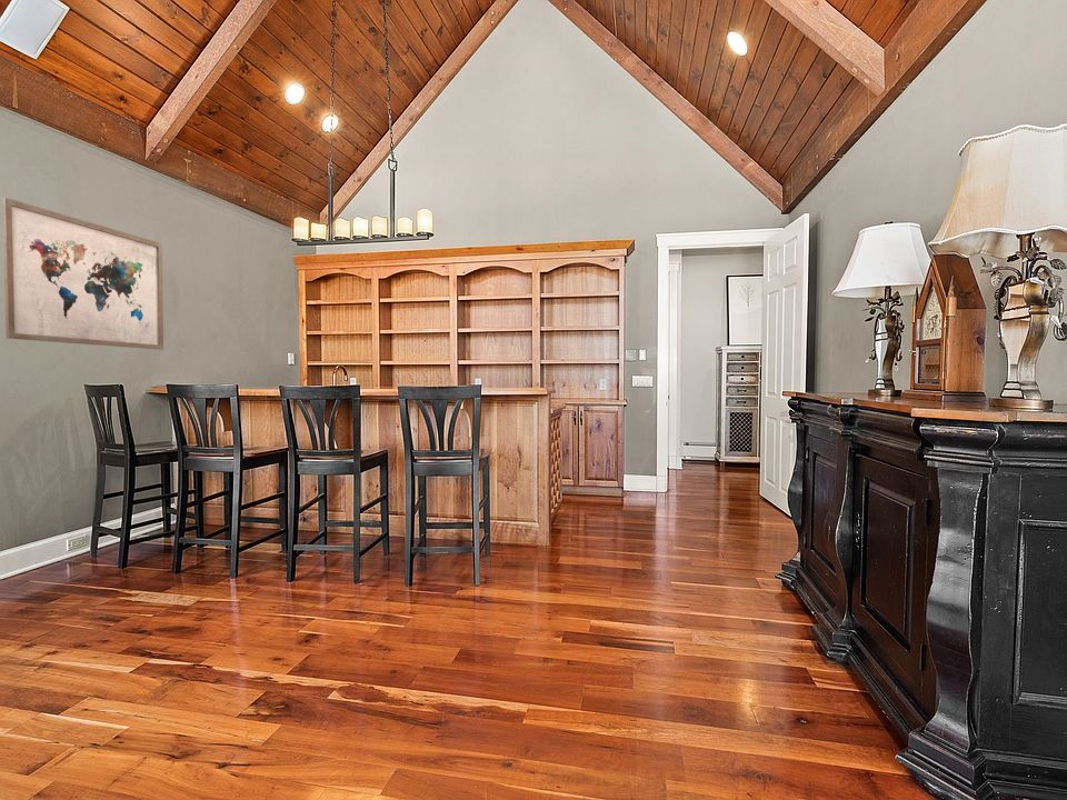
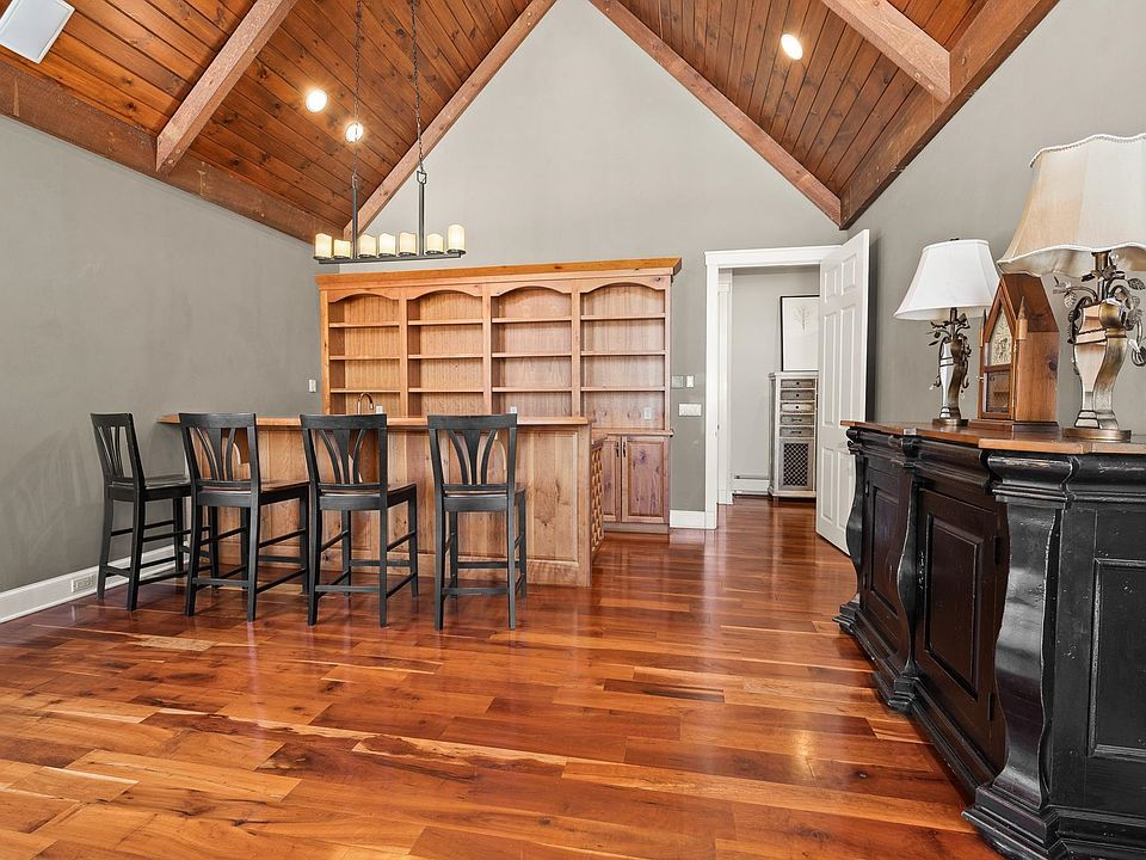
- wall art [1,197,164,351]
